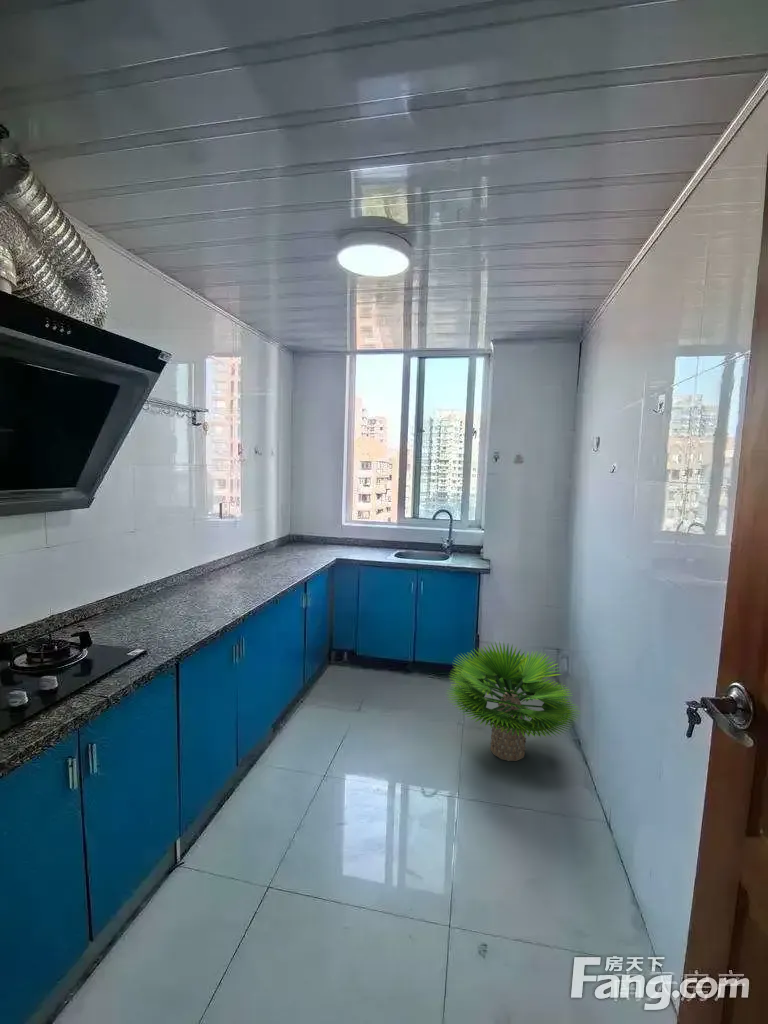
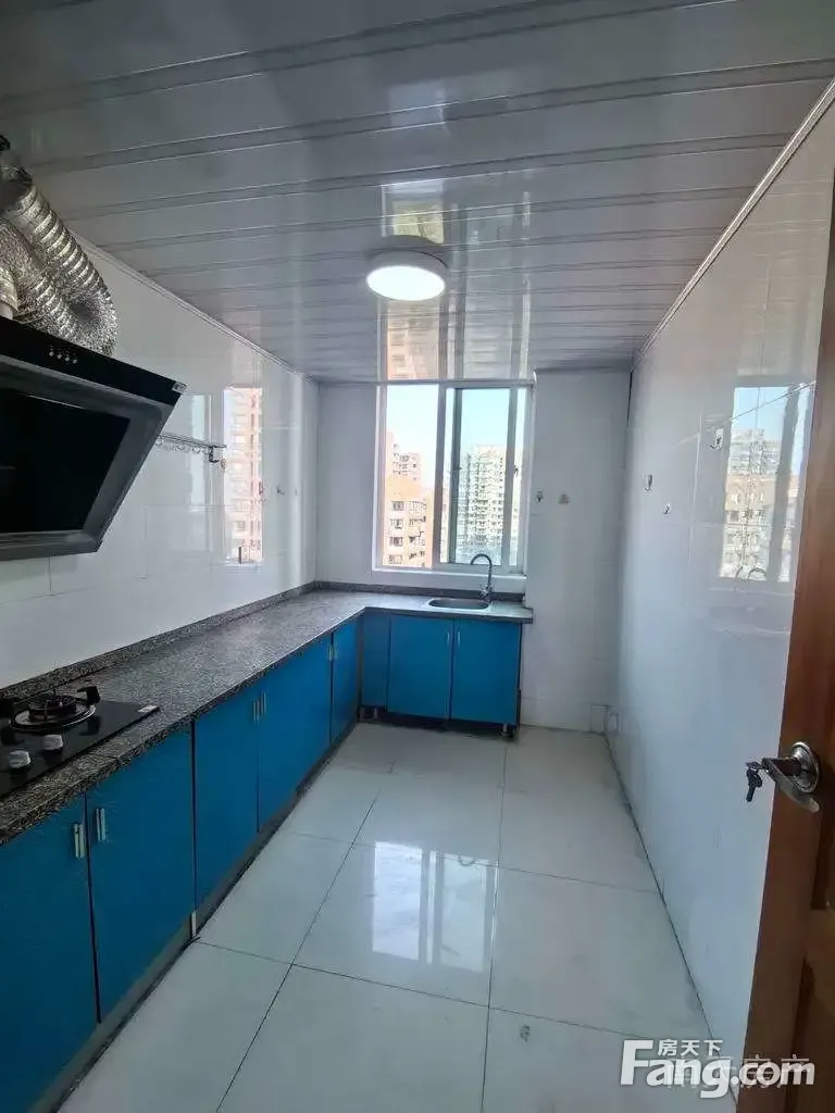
- potted plant [445,640,583,762]
